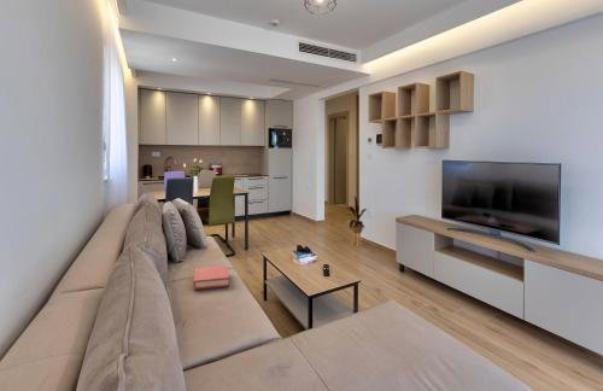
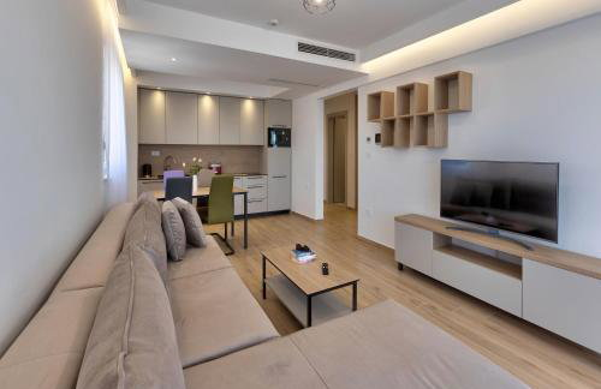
- house plant [341,196,370,247]
- hardback book [193,264,230,291]
